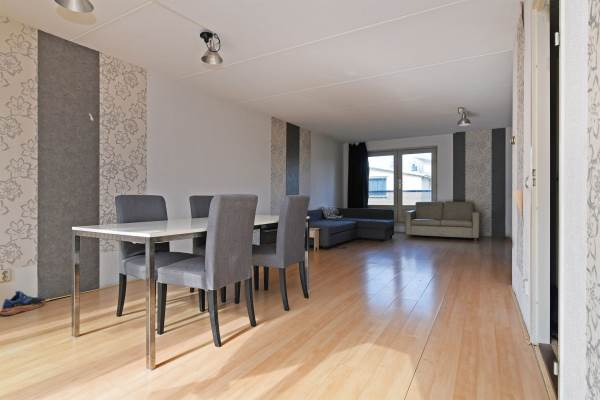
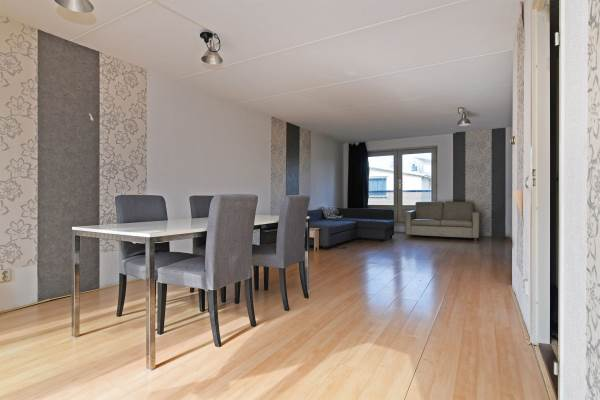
- shoe [0,290,47,317]
